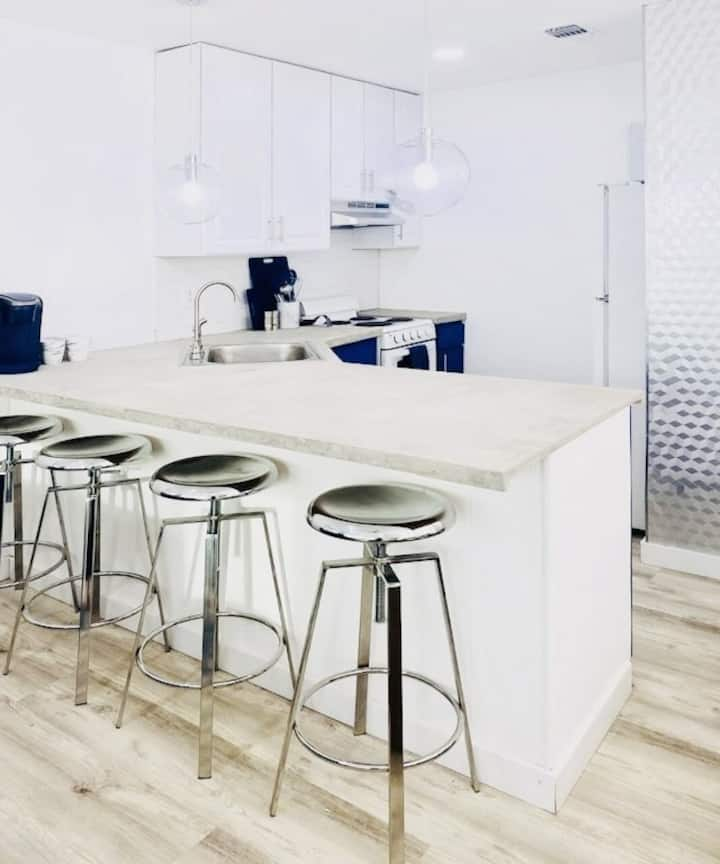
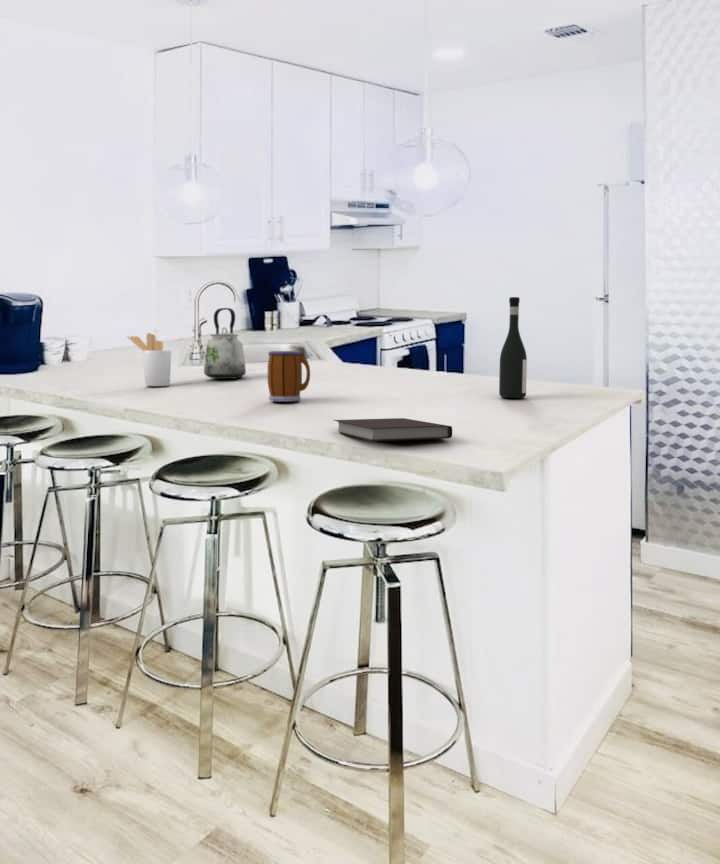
+ notebook [333,417,453,442]
+ mug [267,350,311,403]
+ wine bottle [498,296,528,399]
+ utensil holder [126,332,172,387]
+ kettle [203,307,247,380]
